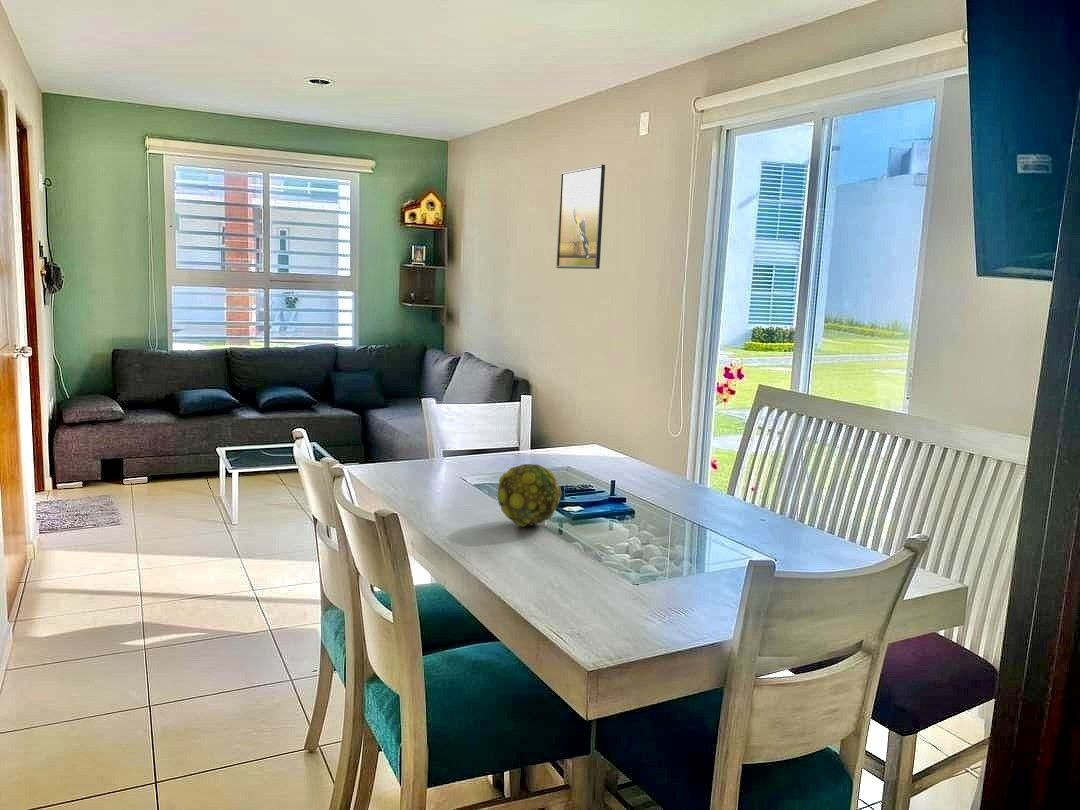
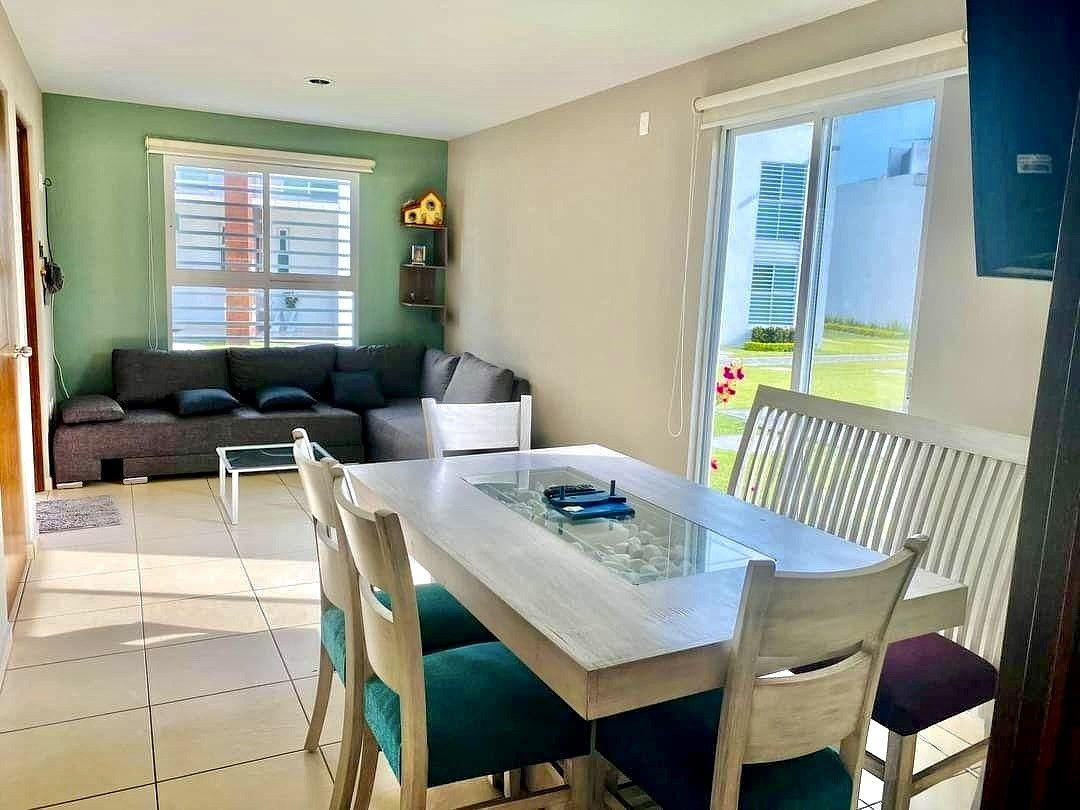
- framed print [556,163,606,270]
- decorative ball [497,463,562,528]
